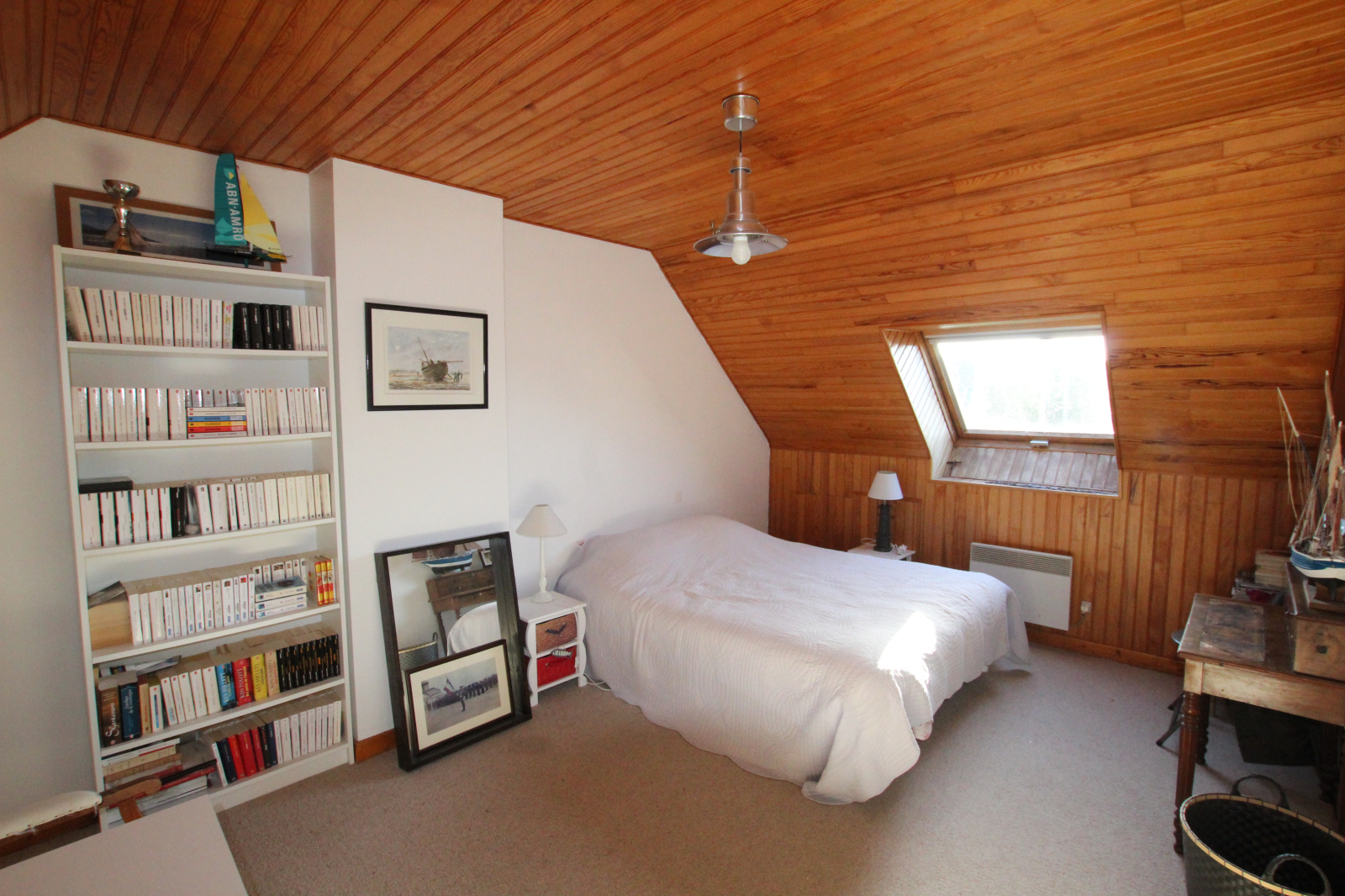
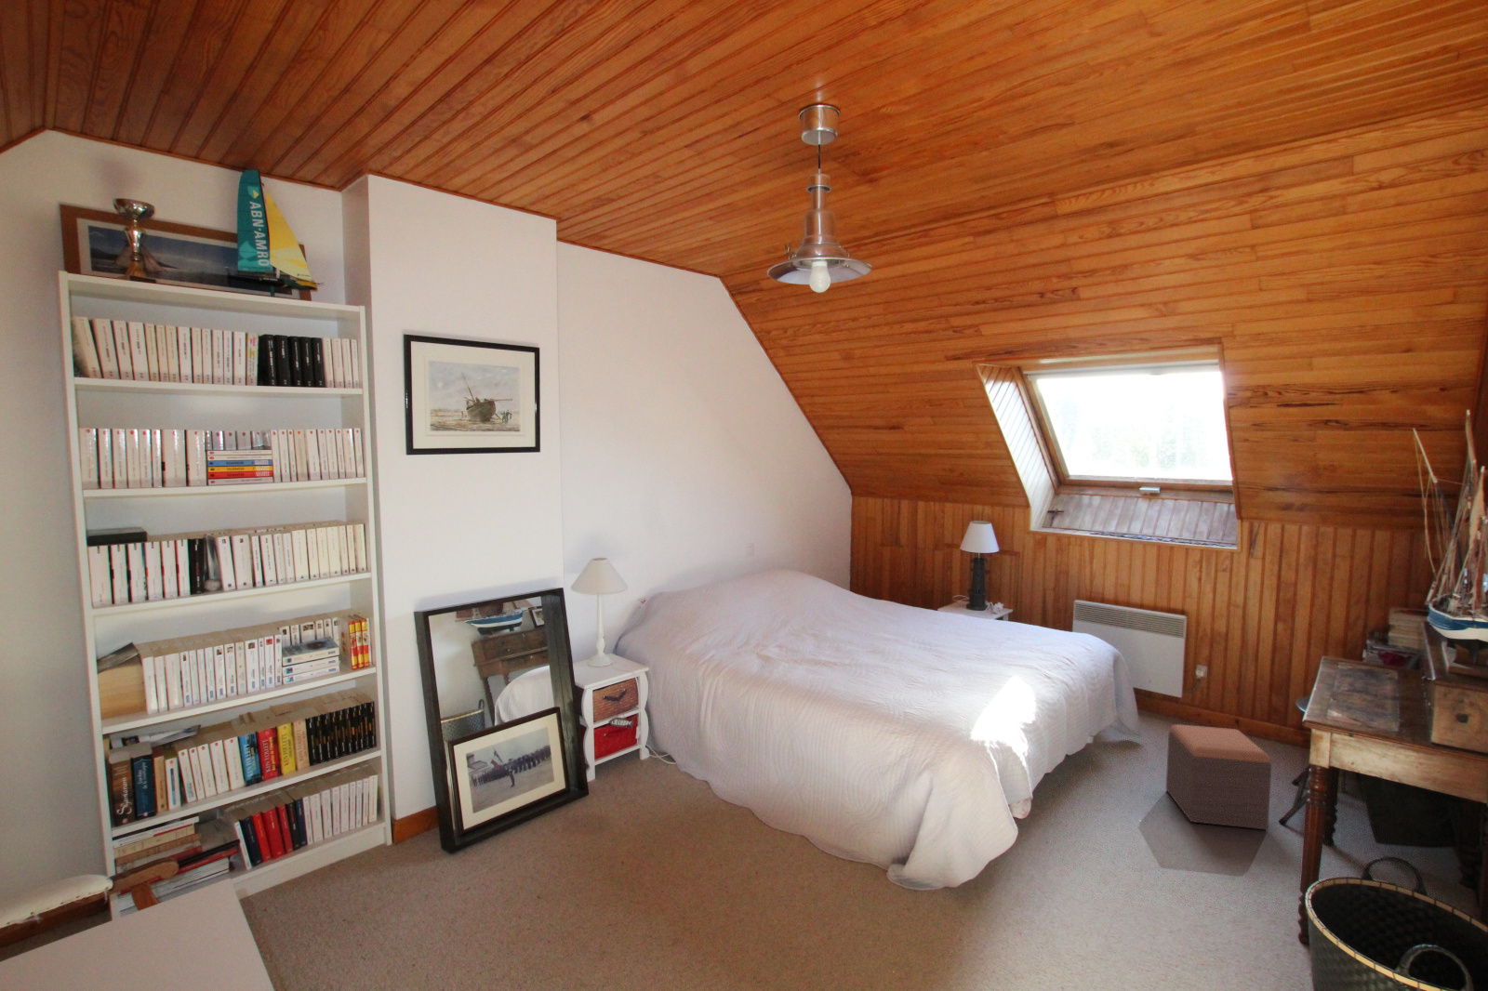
+ footstool [1165,723,1272,831]
